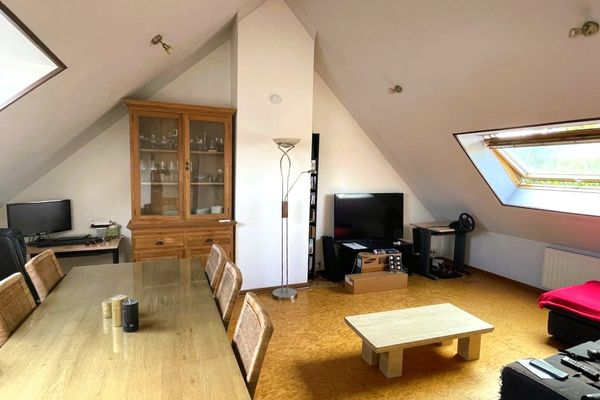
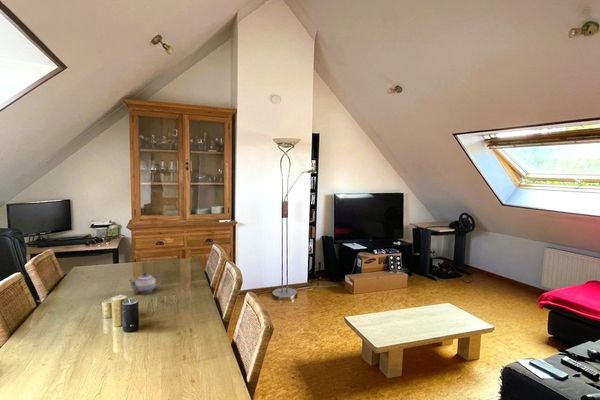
+ teapot [127,272,163,294]
